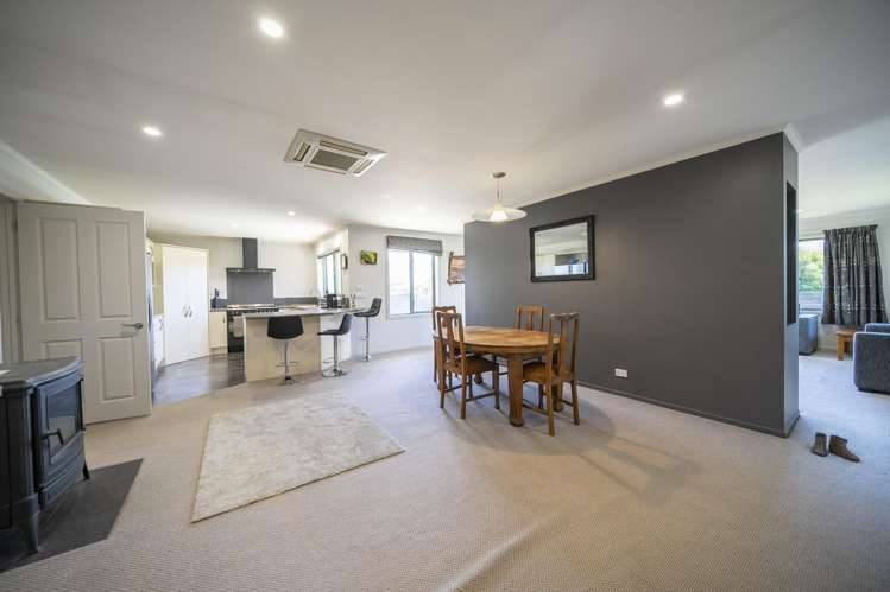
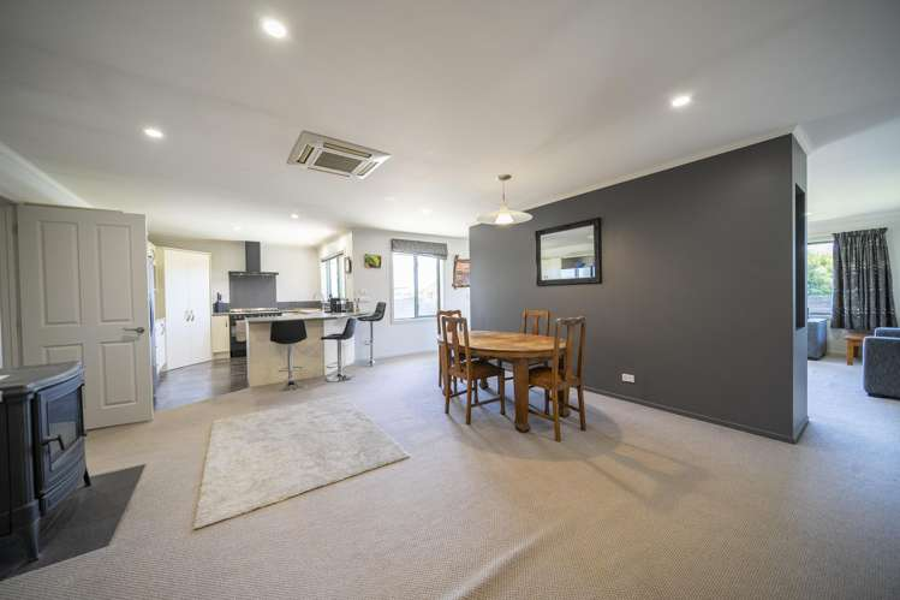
- boots [804,431,860,463]
